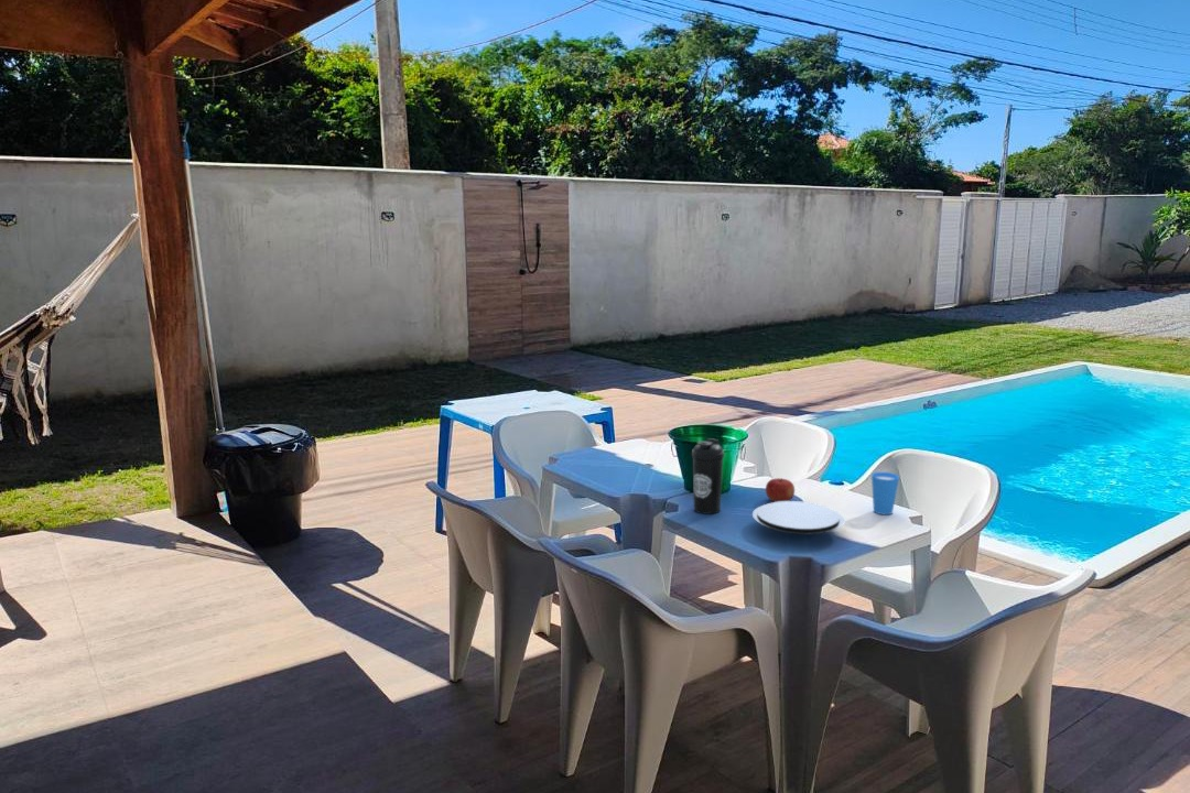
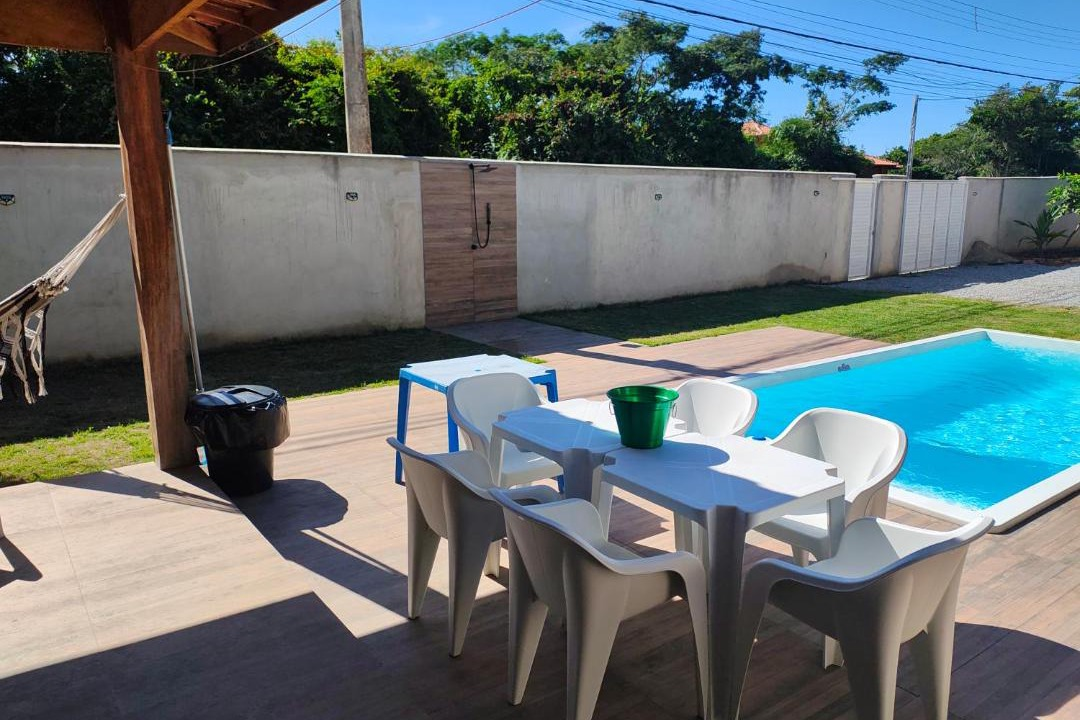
- water bottle [691,437,725,515]
- plate [751,500,845,535]
- fruit [765,477,796,502]
- cup [870,471,900,515]
